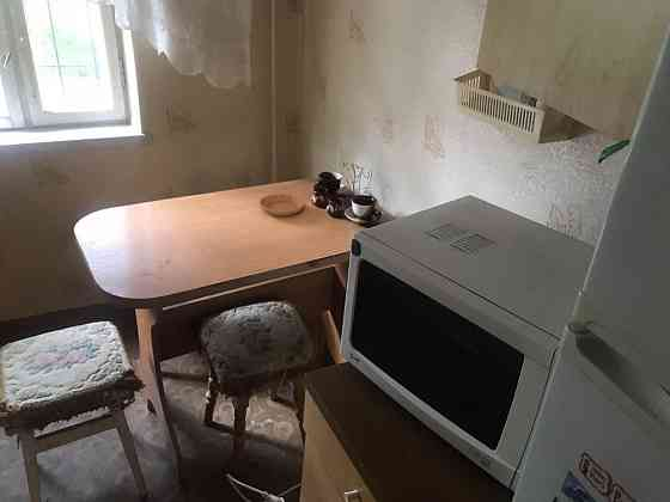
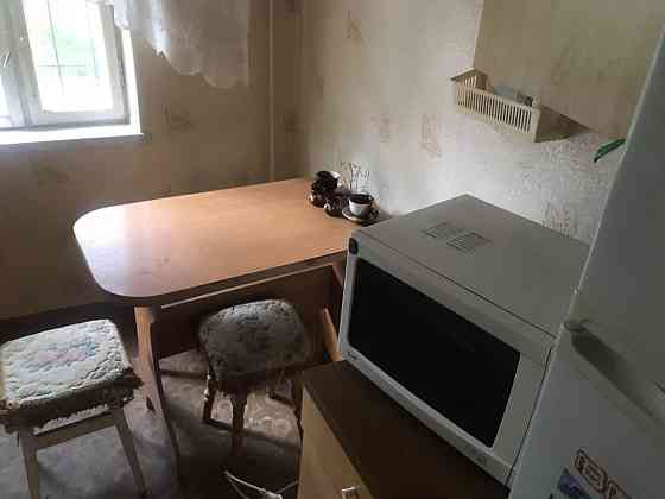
- saucer [258,192,305,218]
